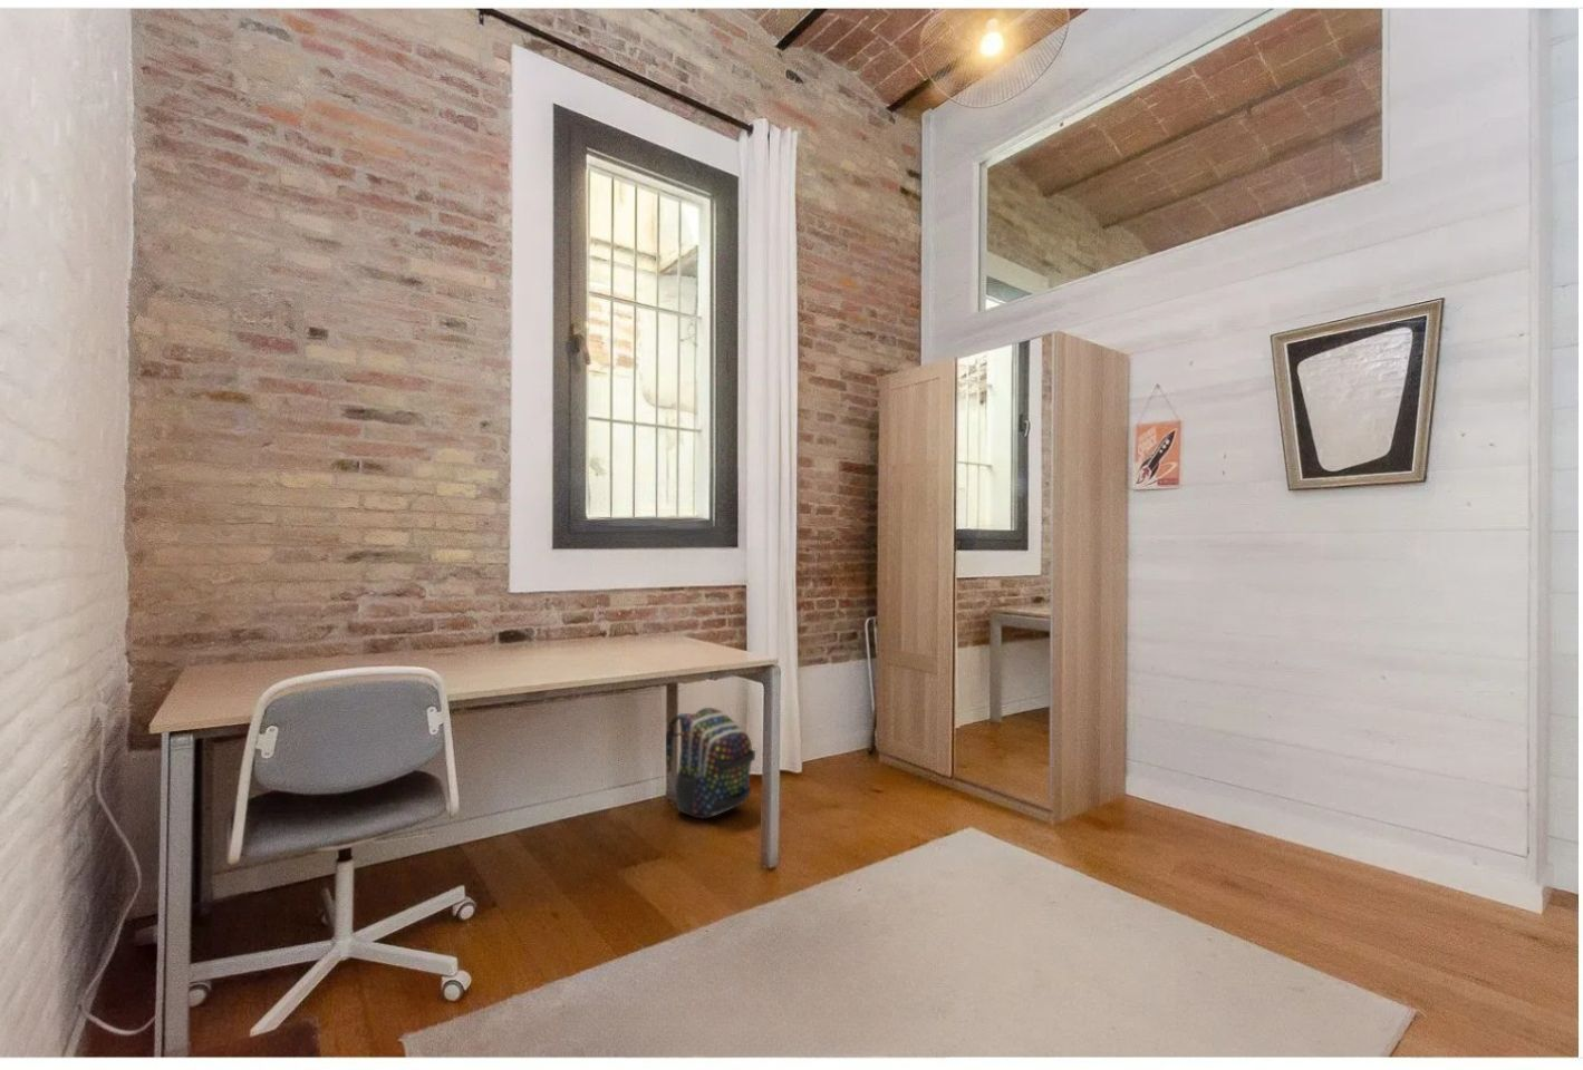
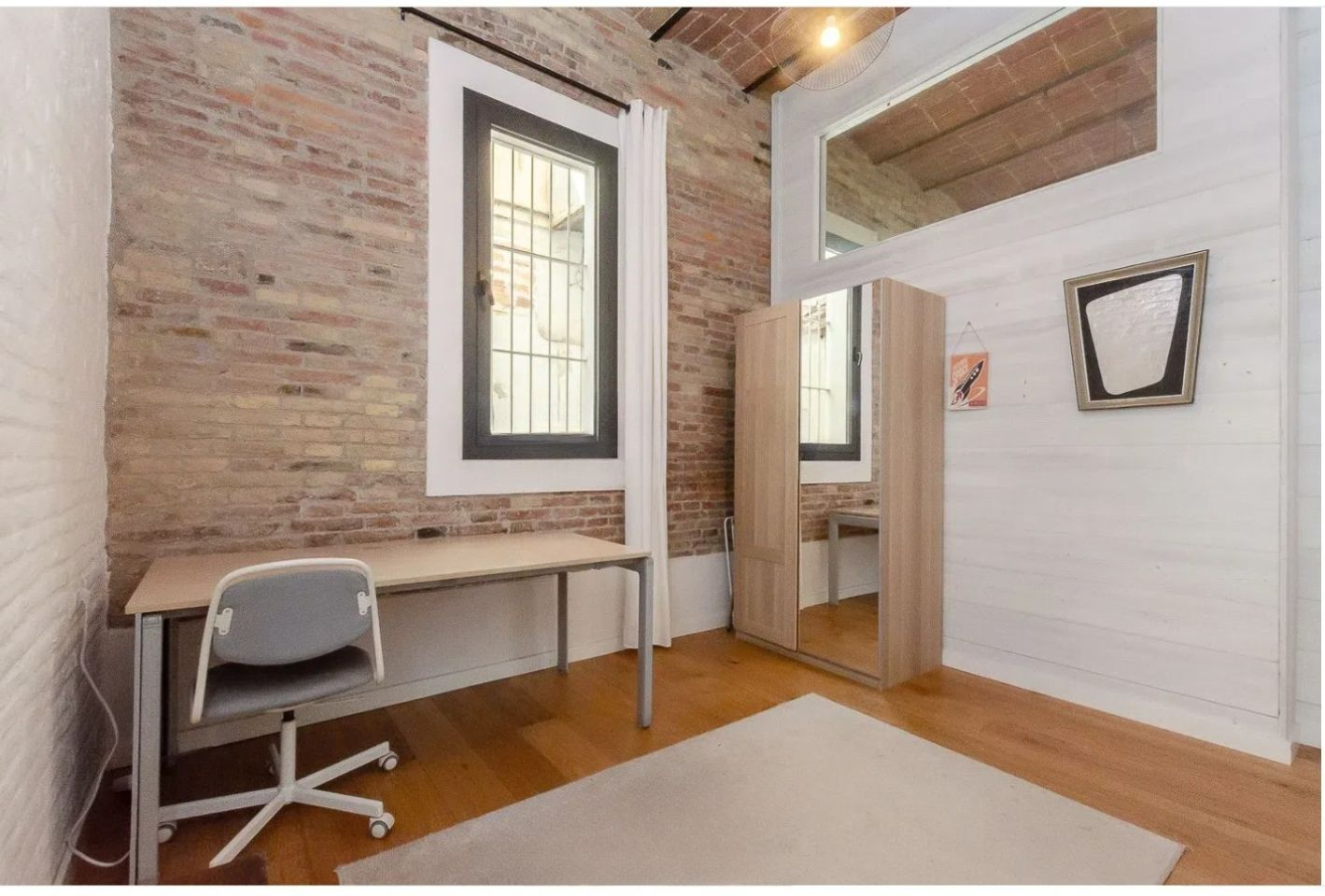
- backpack [665,707,756,820]
